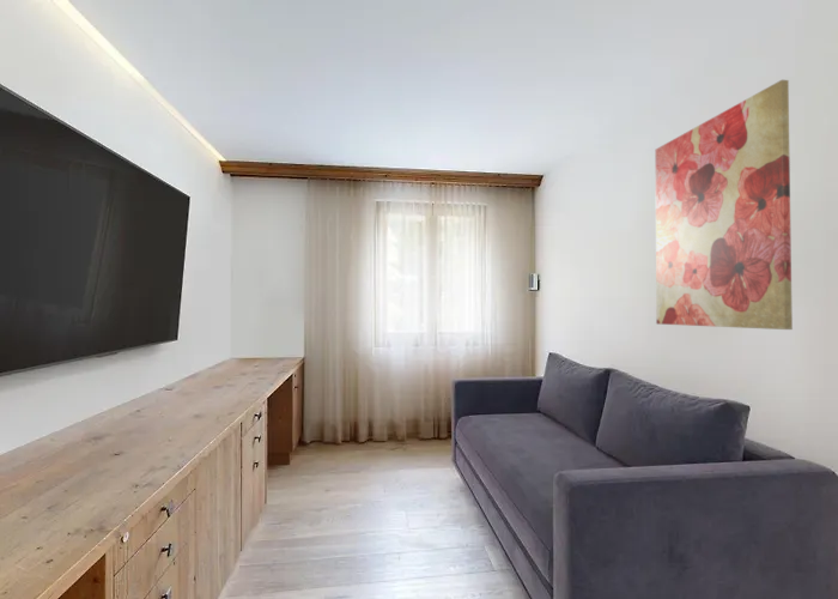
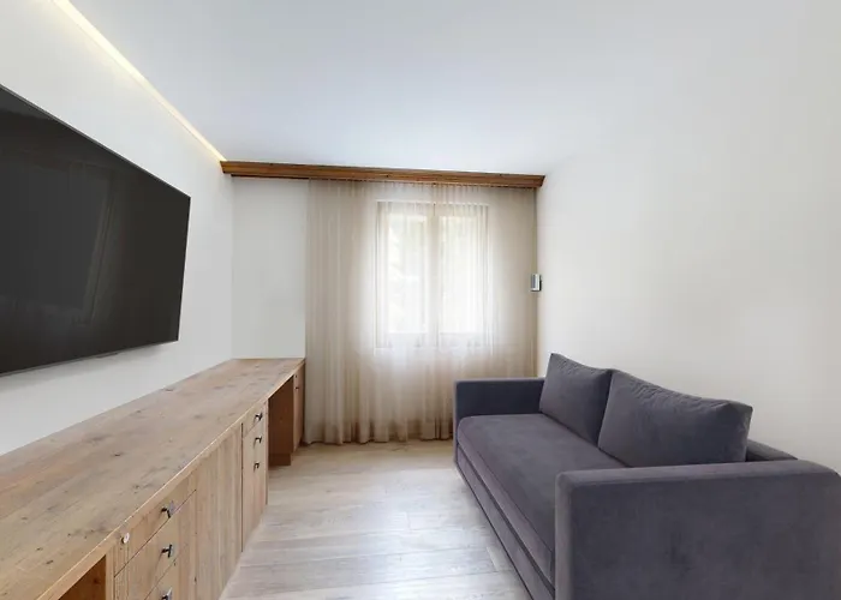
- wall art [655,79,794,331]
